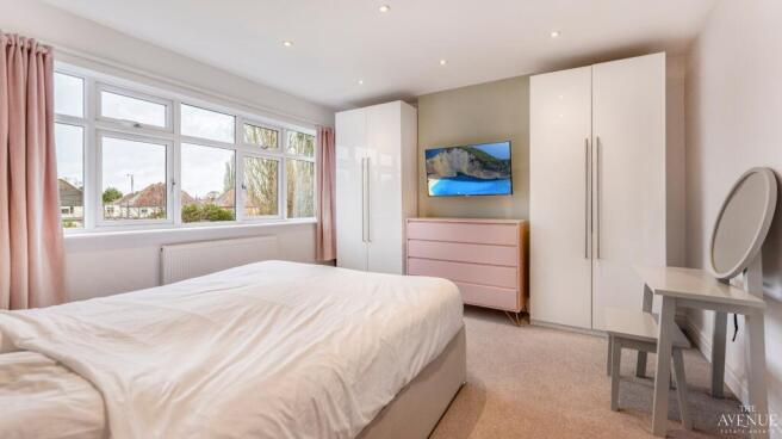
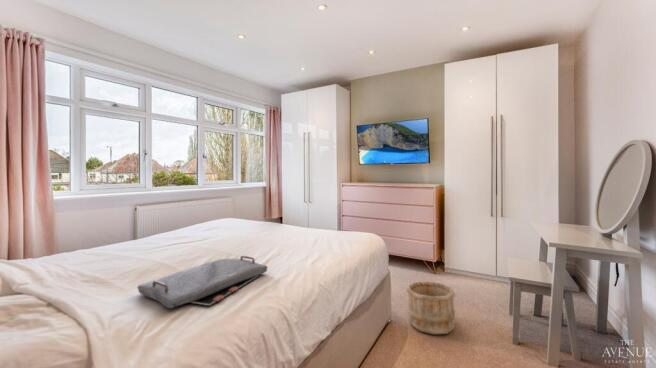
+ serving tray [137,255,269,309]
+ wooden bucket [405,281,456,335]
